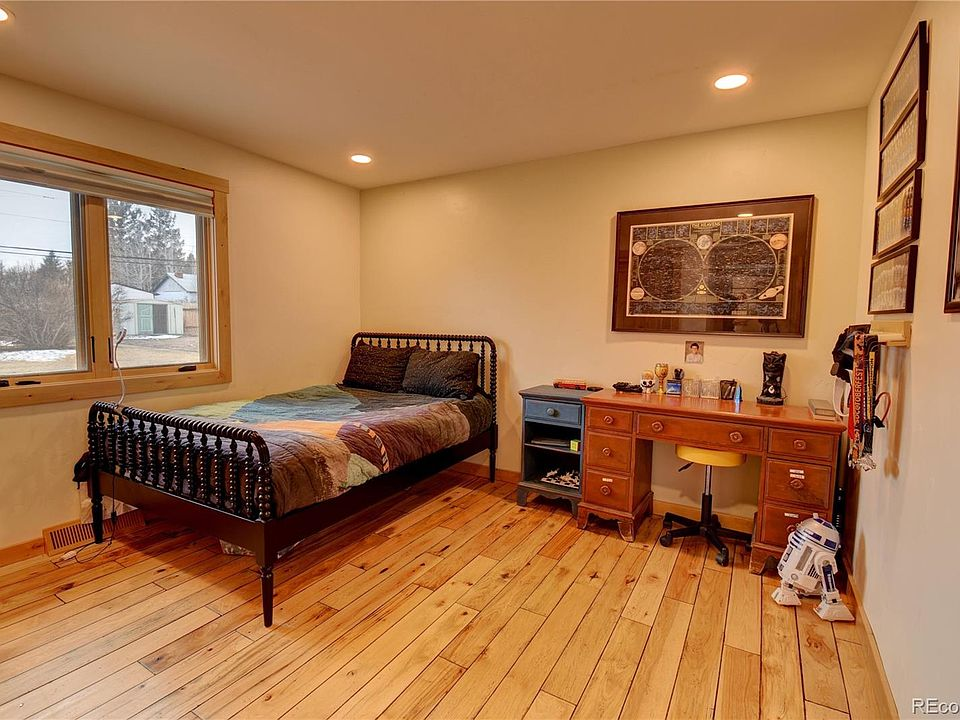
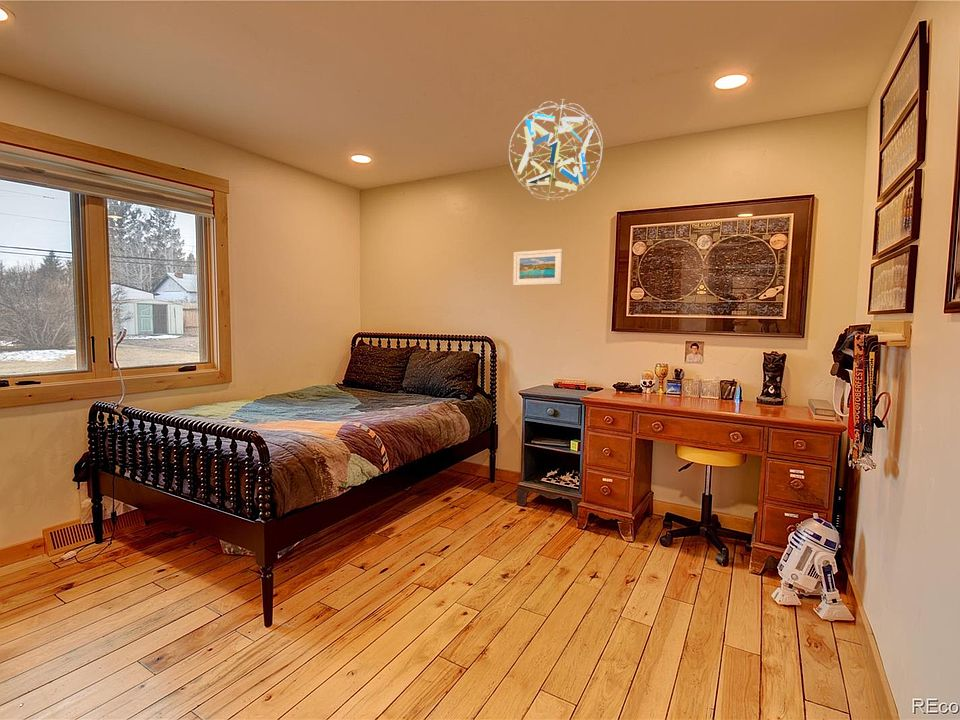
+ hanging mobile [508,98,604,201]
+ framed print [512,248,564,287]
